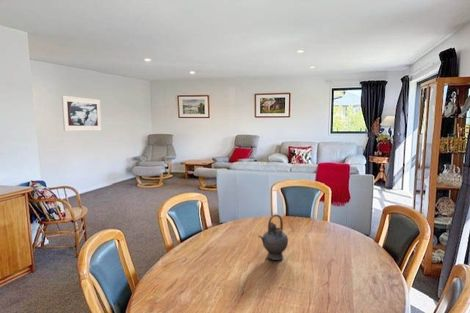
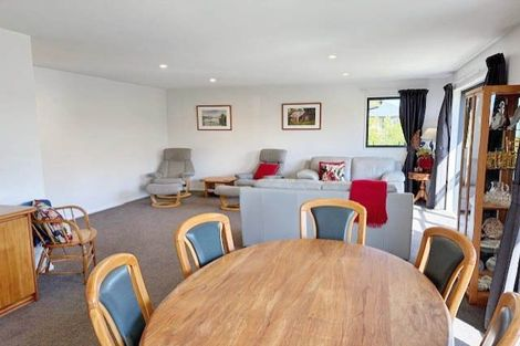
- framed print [61,95,102,132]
- teapot [258,213,289,261]
